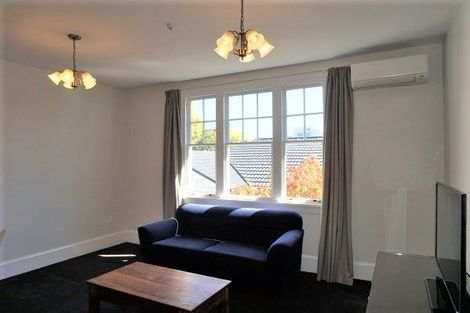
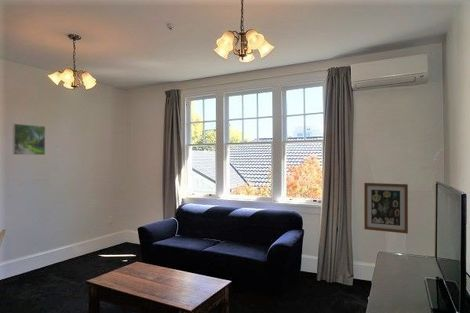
+ wall art [363,182,409,235]
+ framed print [12,123,46,156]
